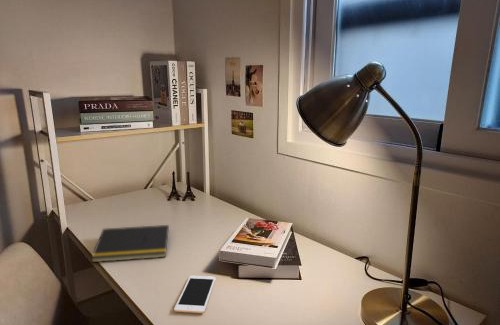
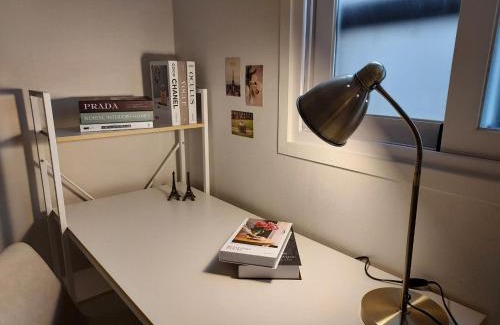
- cell phone [173,275,217,314]
- notepad [90,224,170,263]
